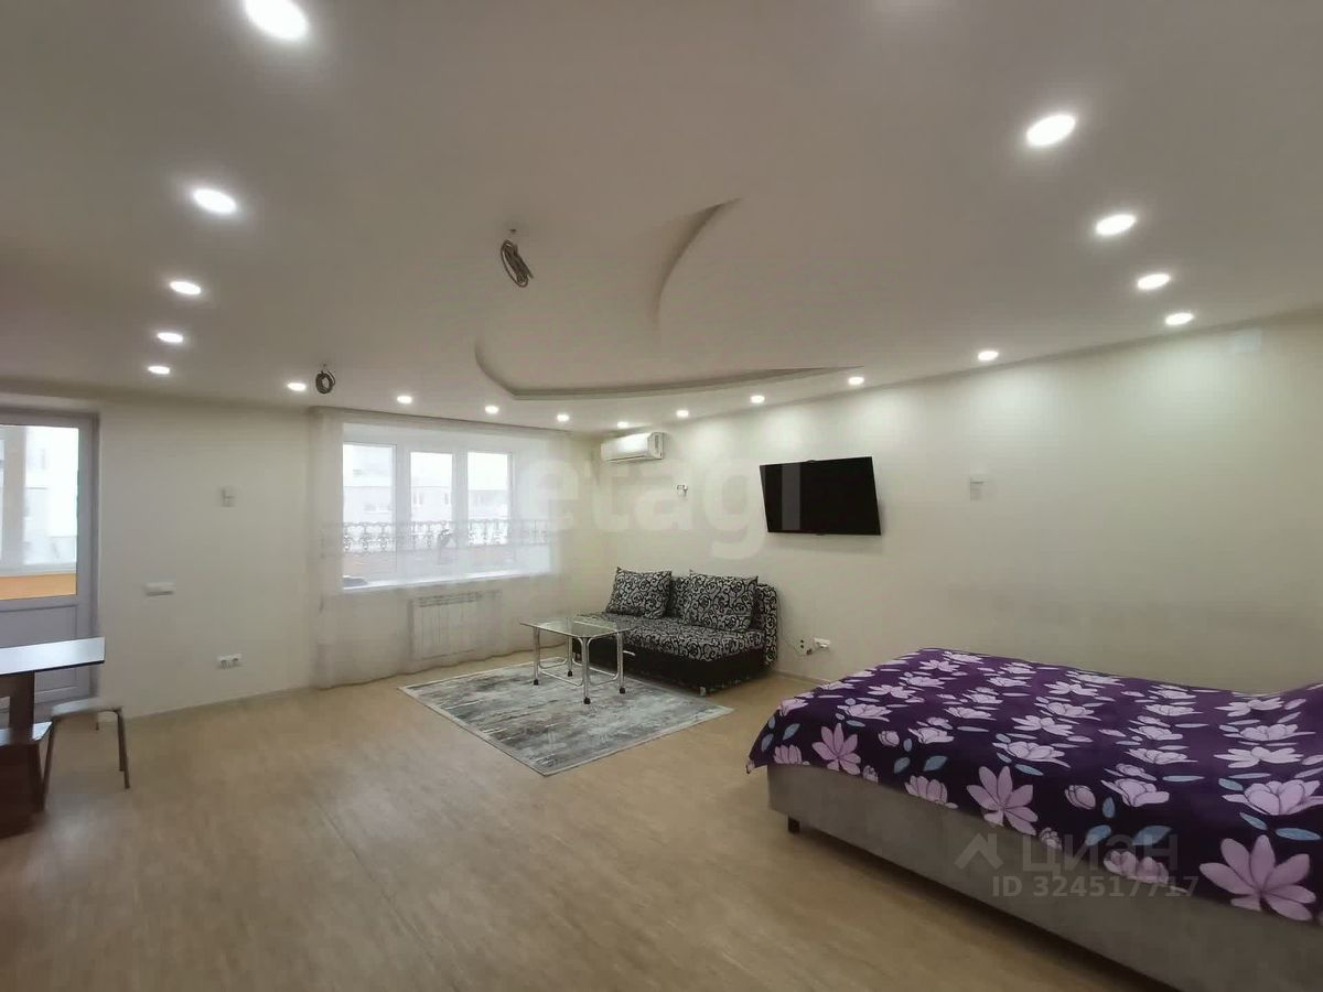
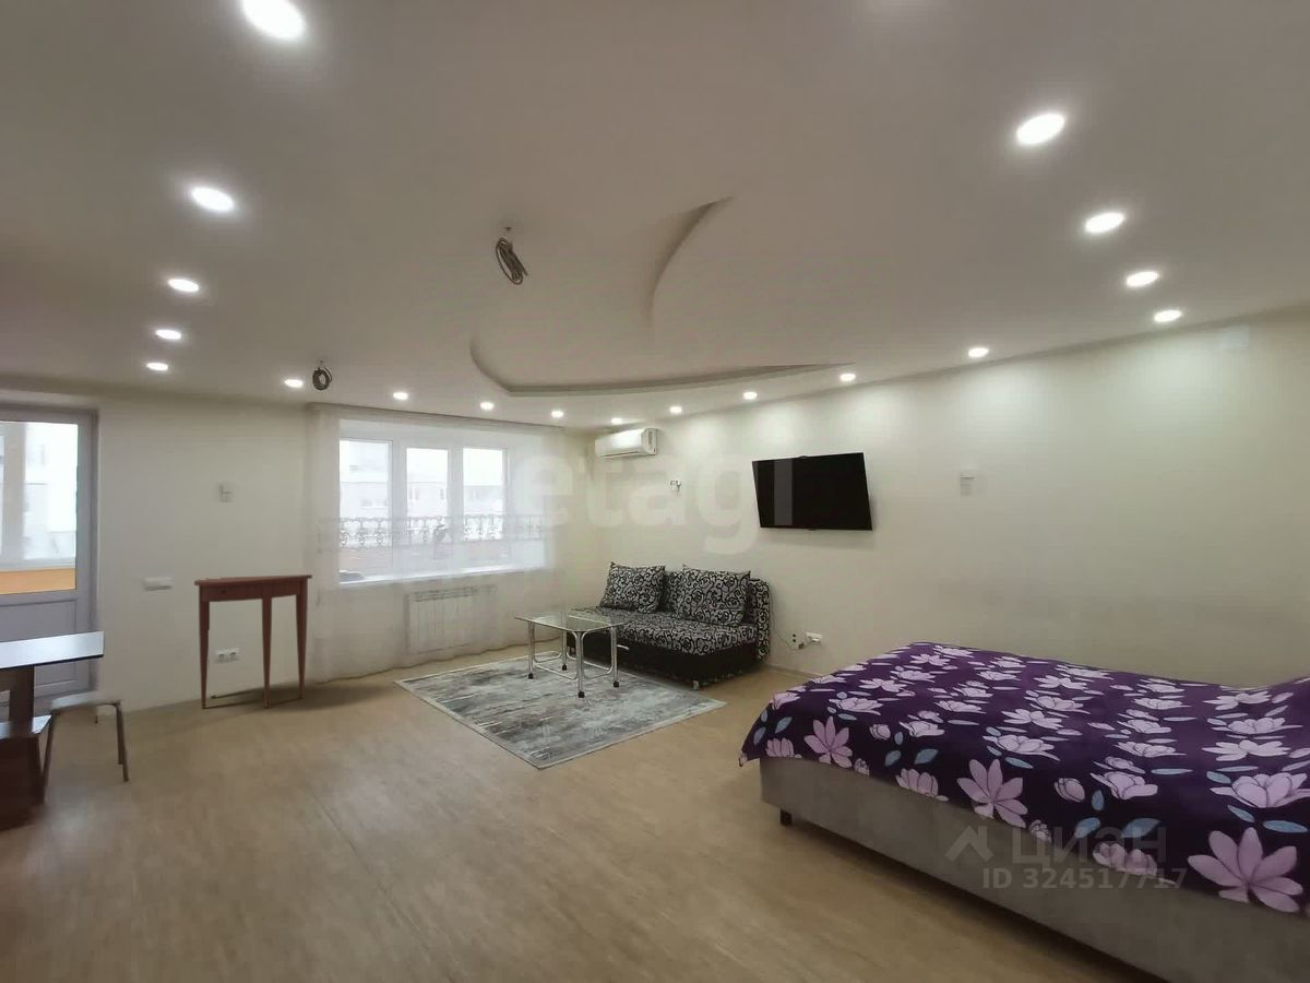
+ console table [193,573,313,710]
